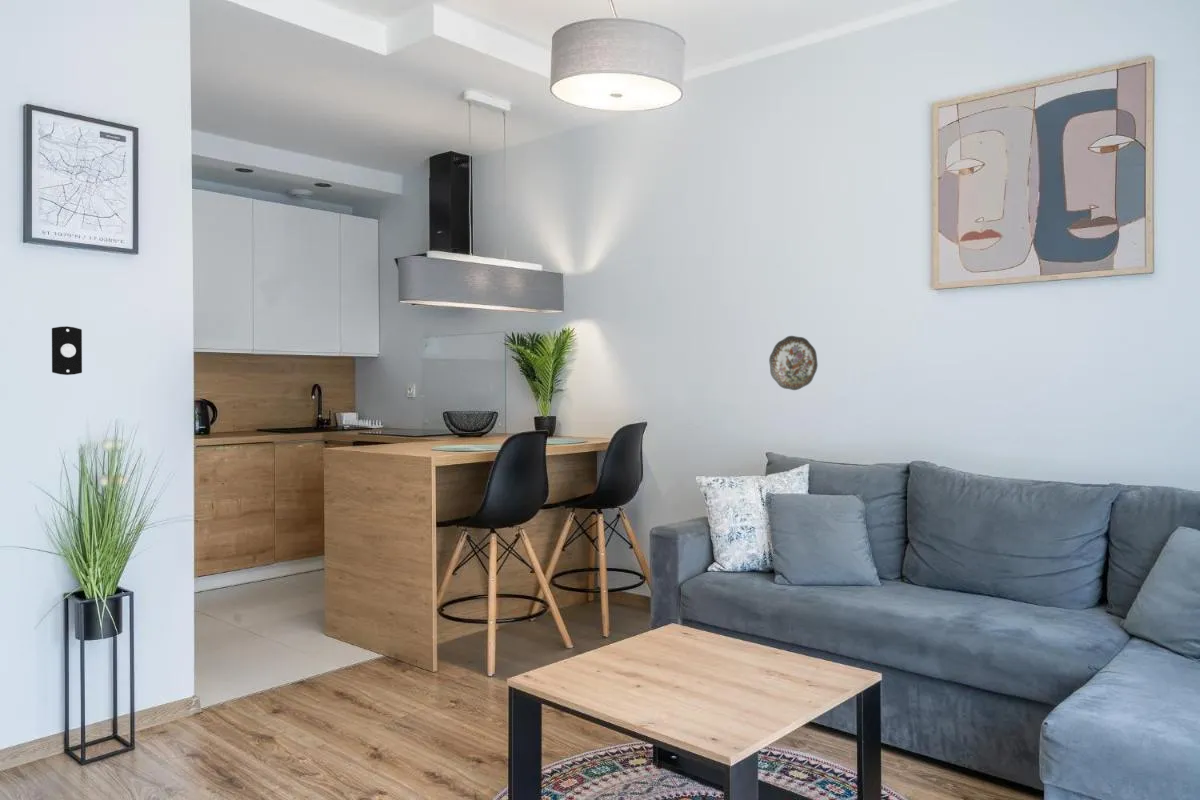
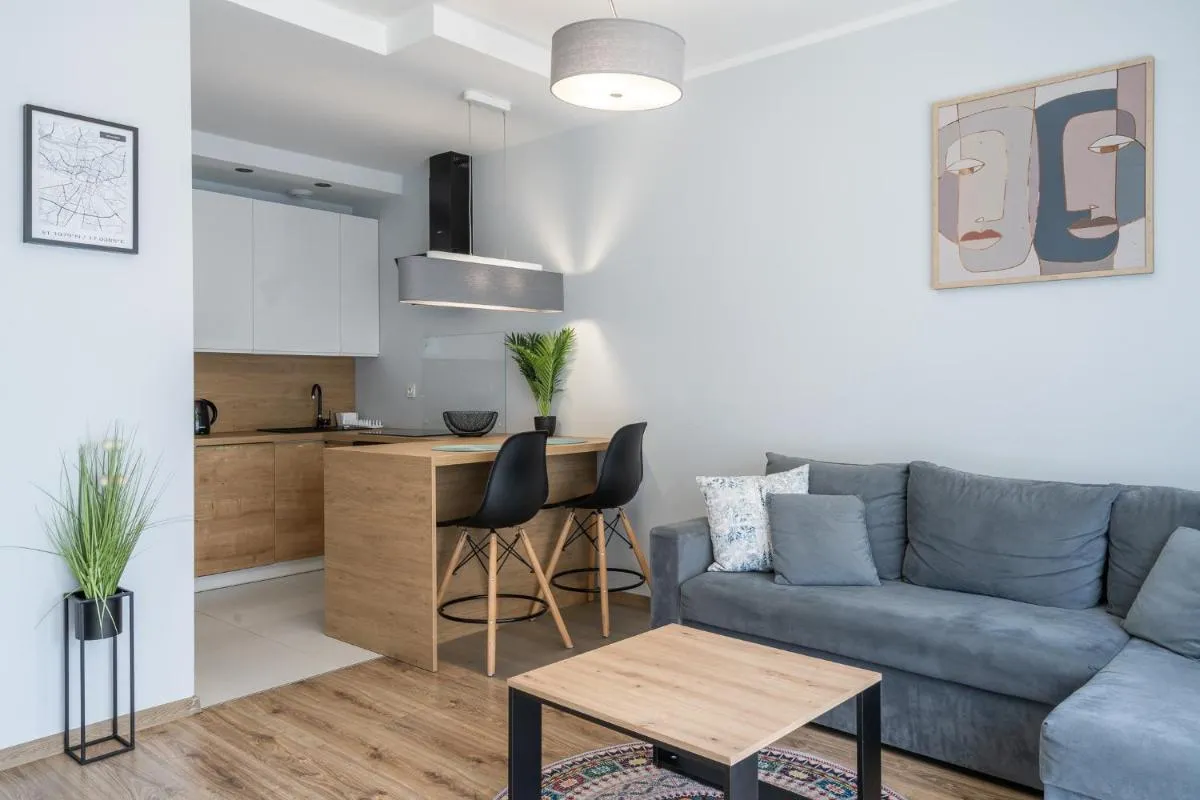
- decorative plate [768,335,819,391]
- light switch [51,325,83,376]
